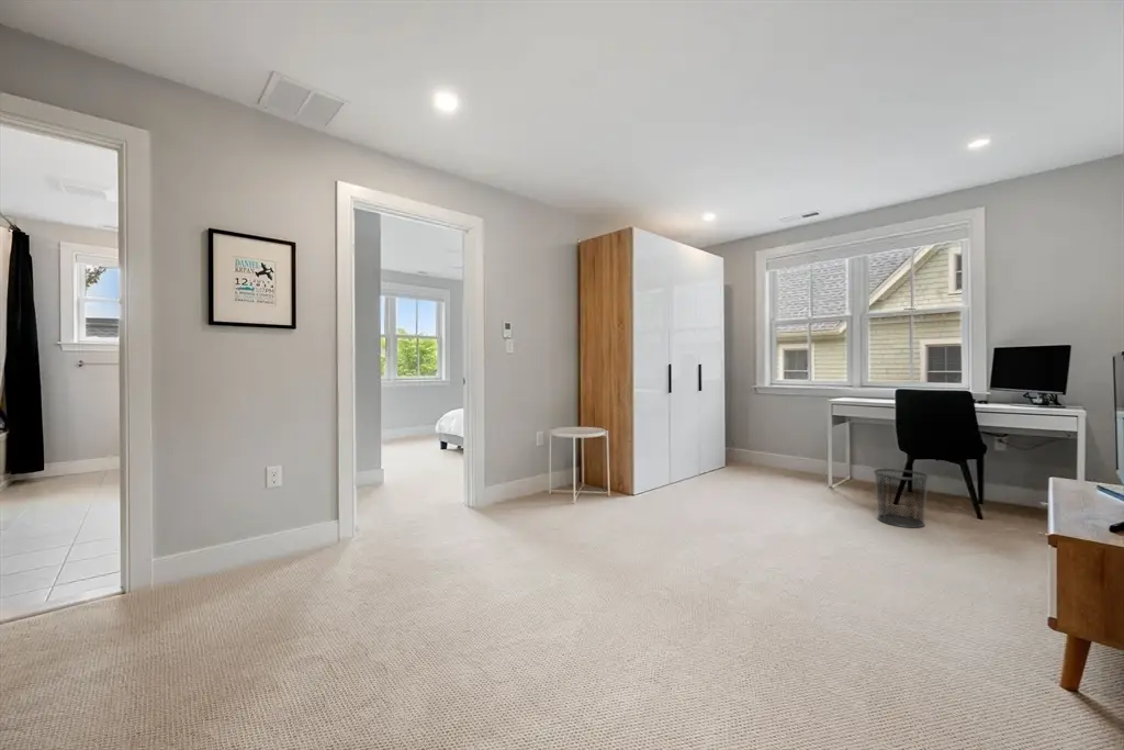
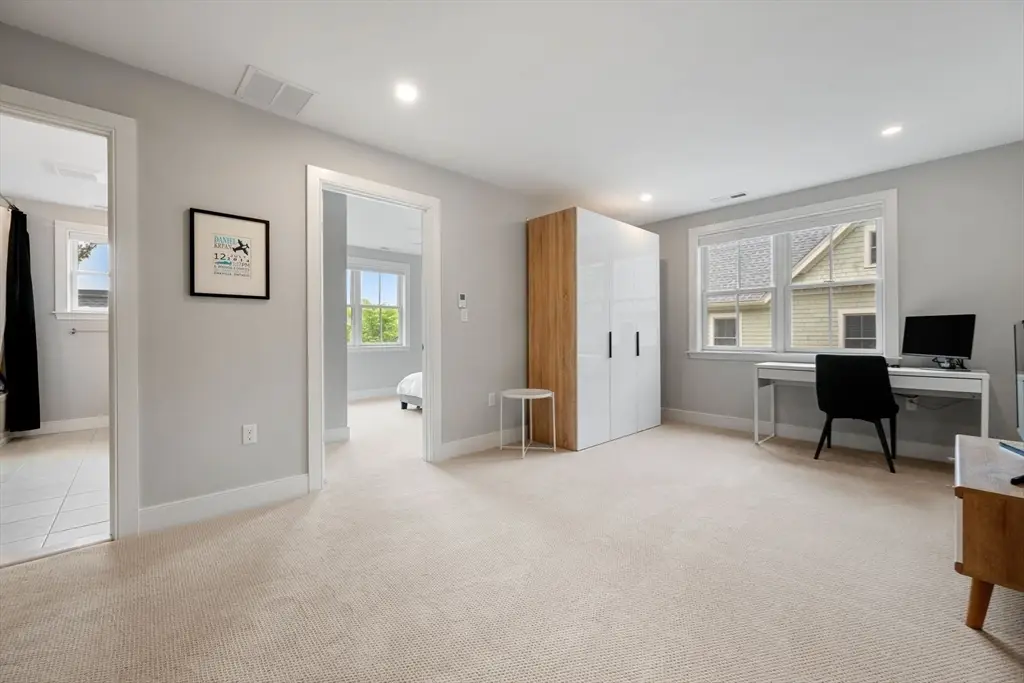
- waste bin [873,468,931,528]
